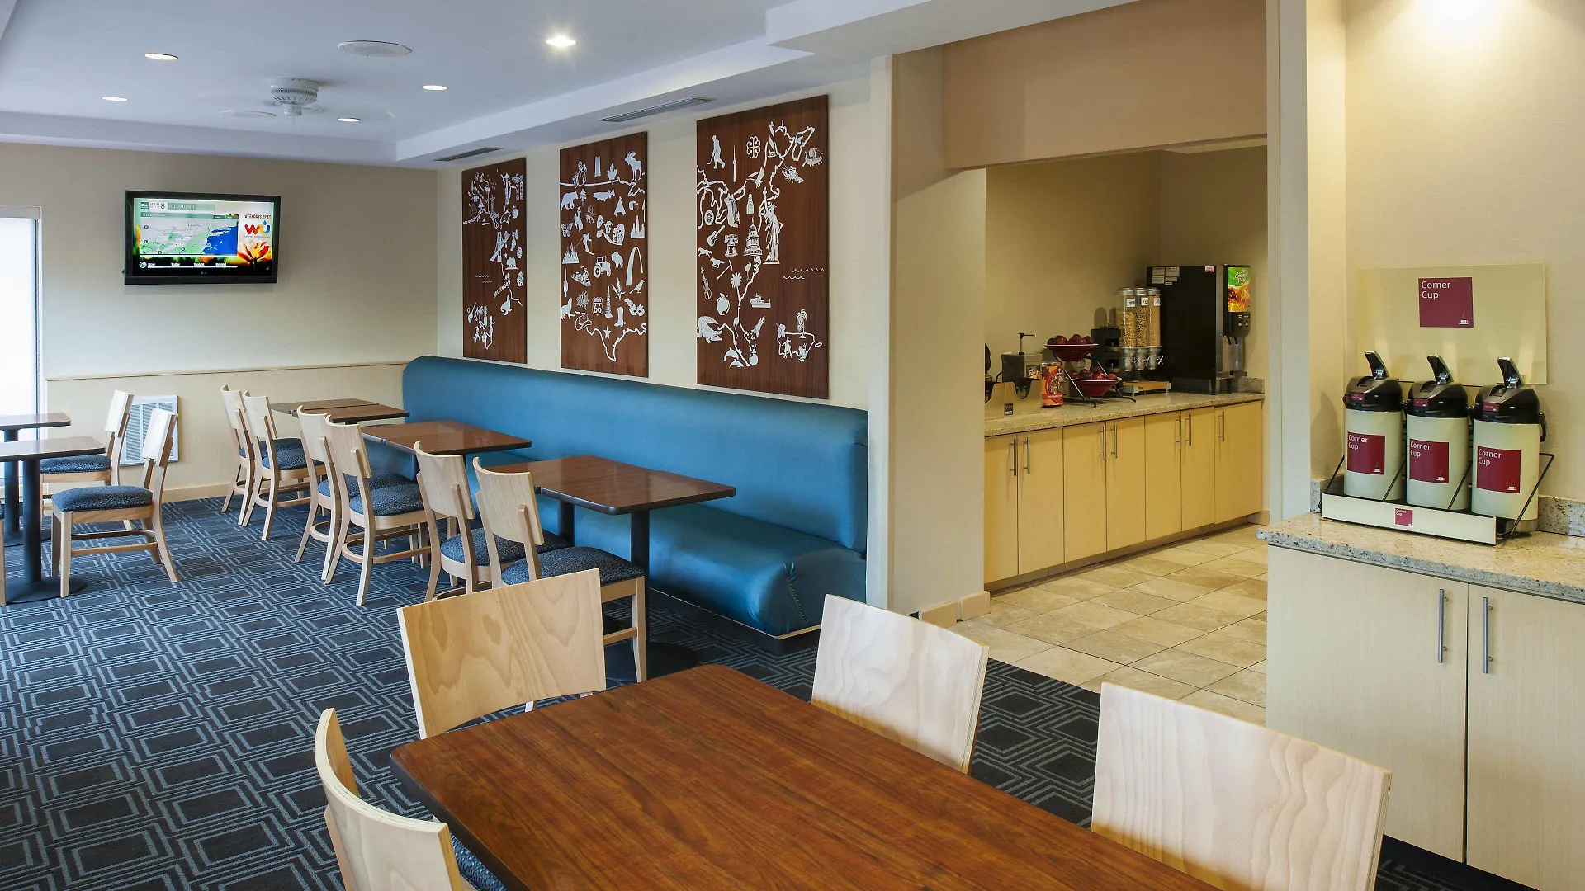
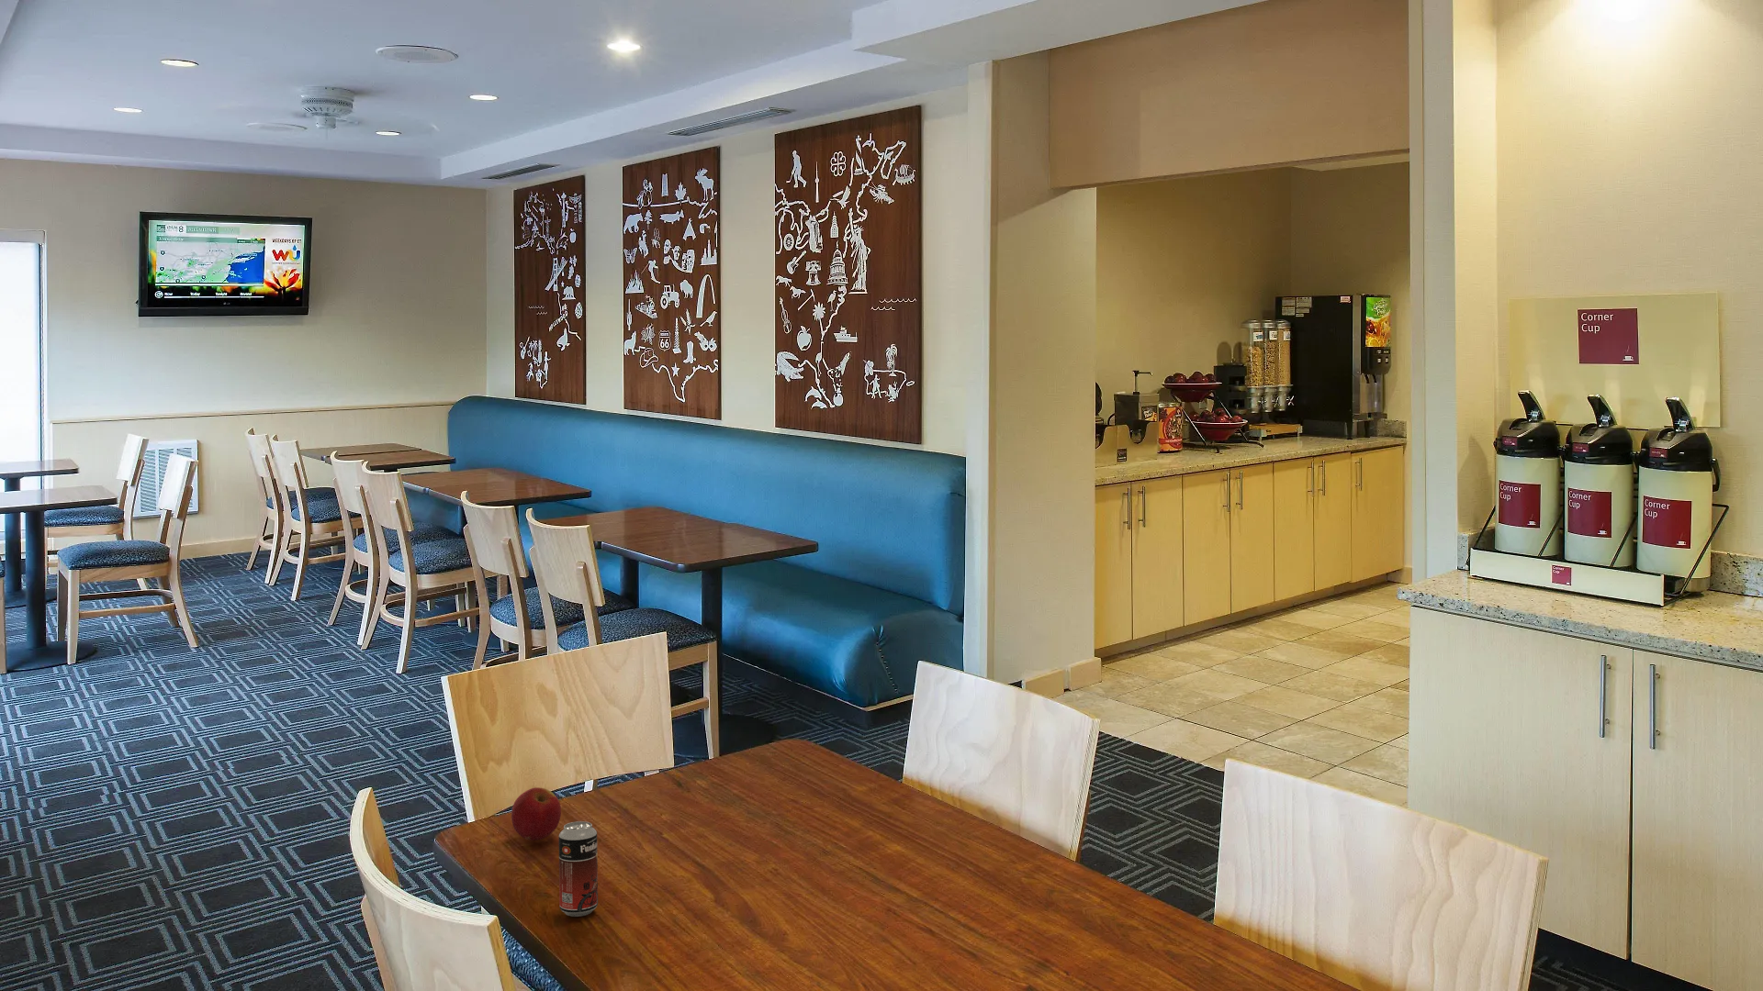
+ apple [511,787,562,841]
+ beverage can [558,820,598,917]
